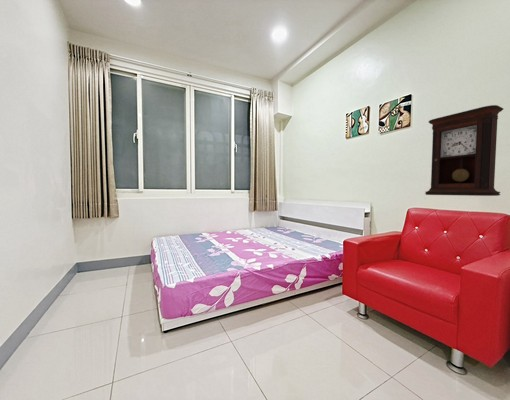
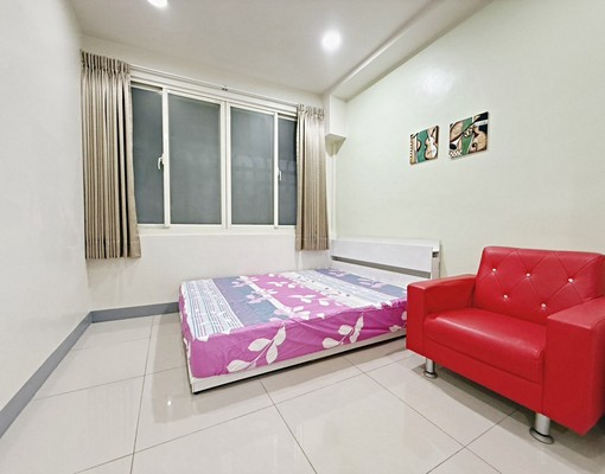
- pendulum clock [424,104,504,197]
